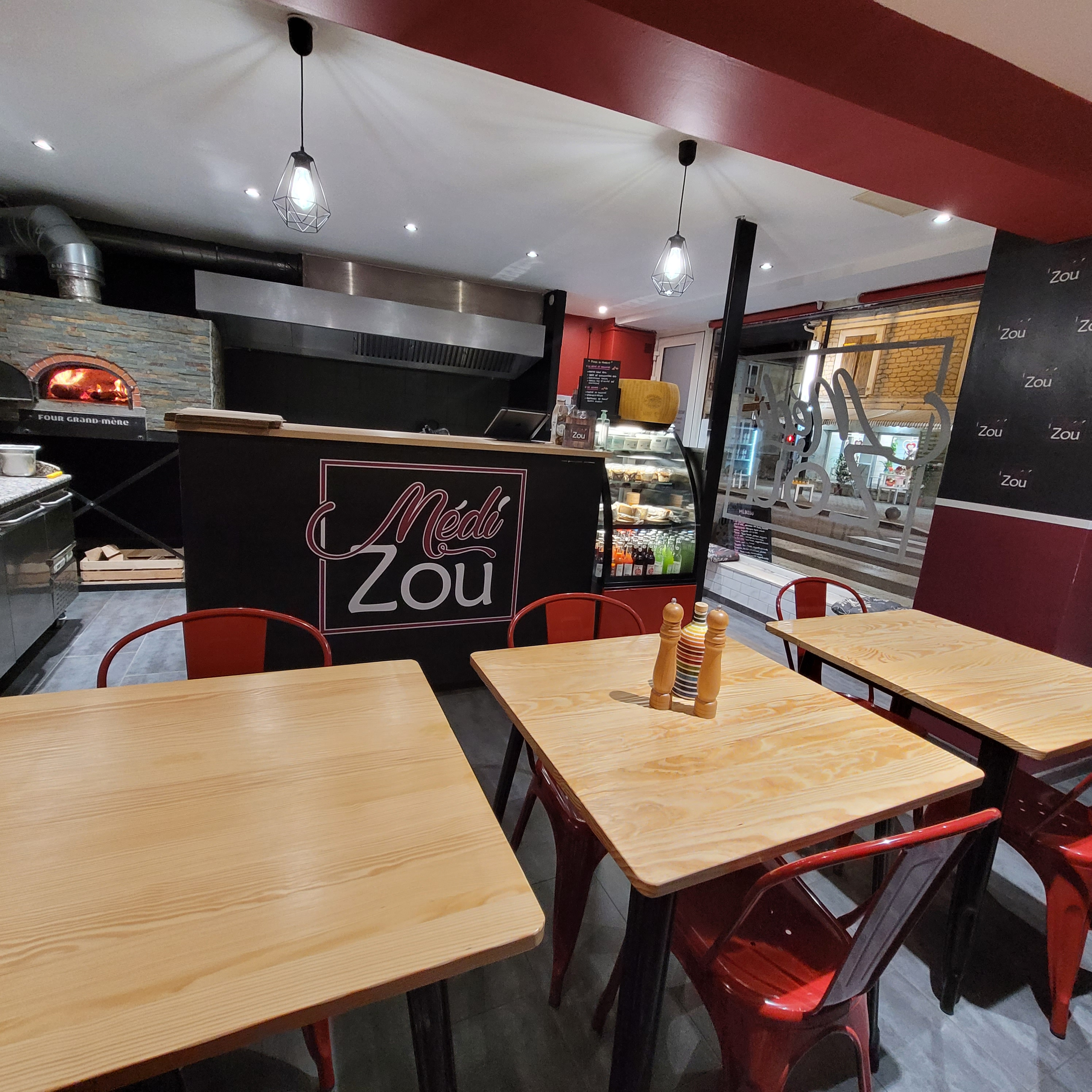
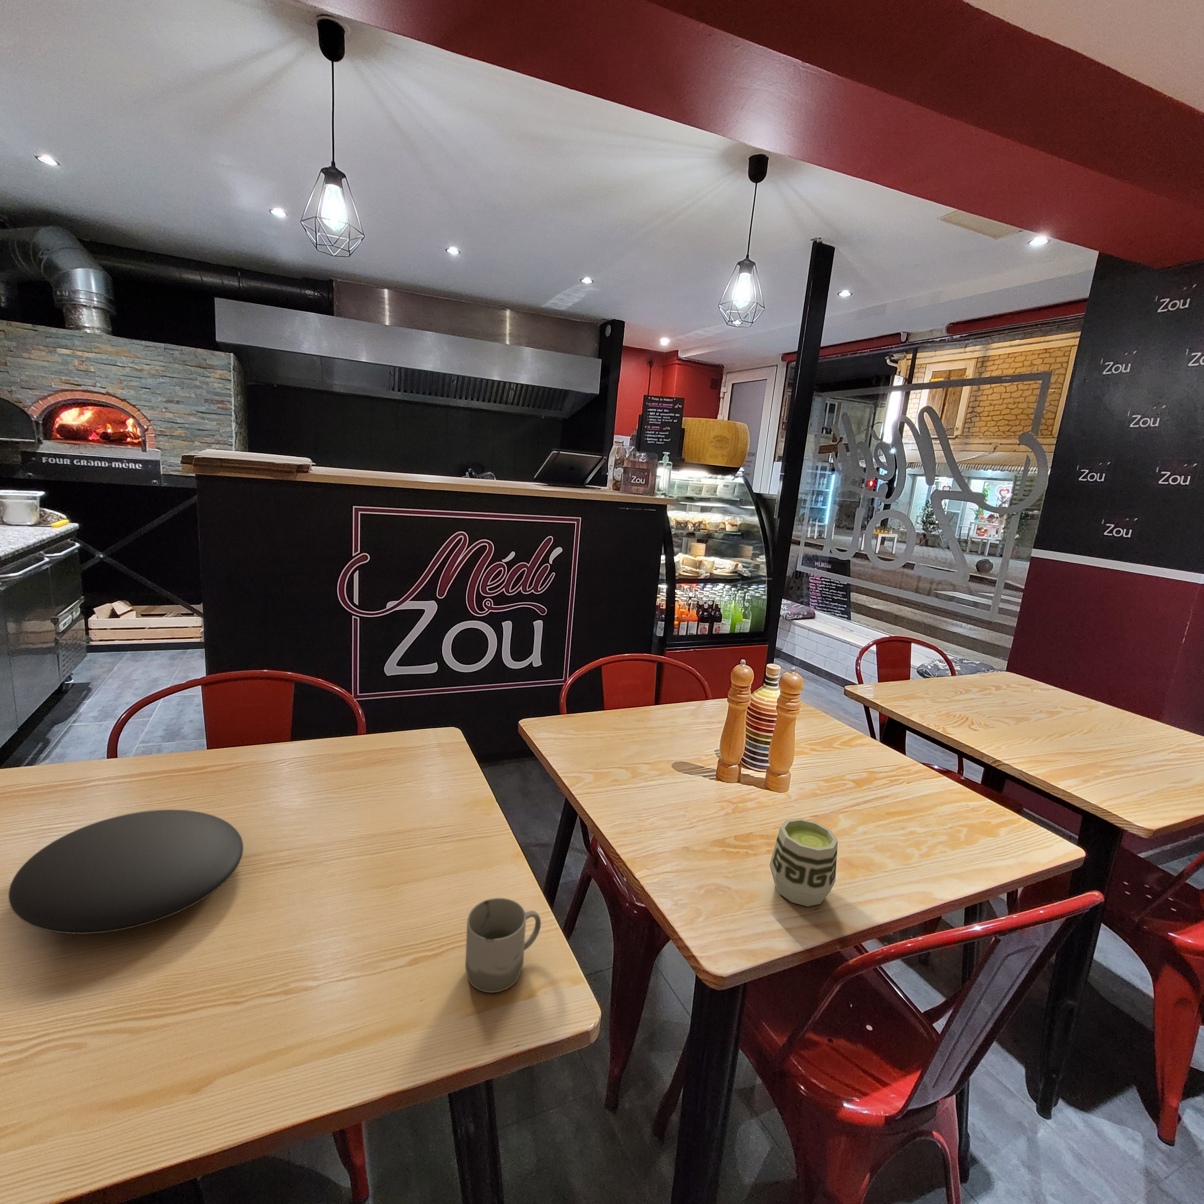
+ plate [8,809,244,934]
+ cup [770,818,838,907]
+ cup [465,897,541,993]
